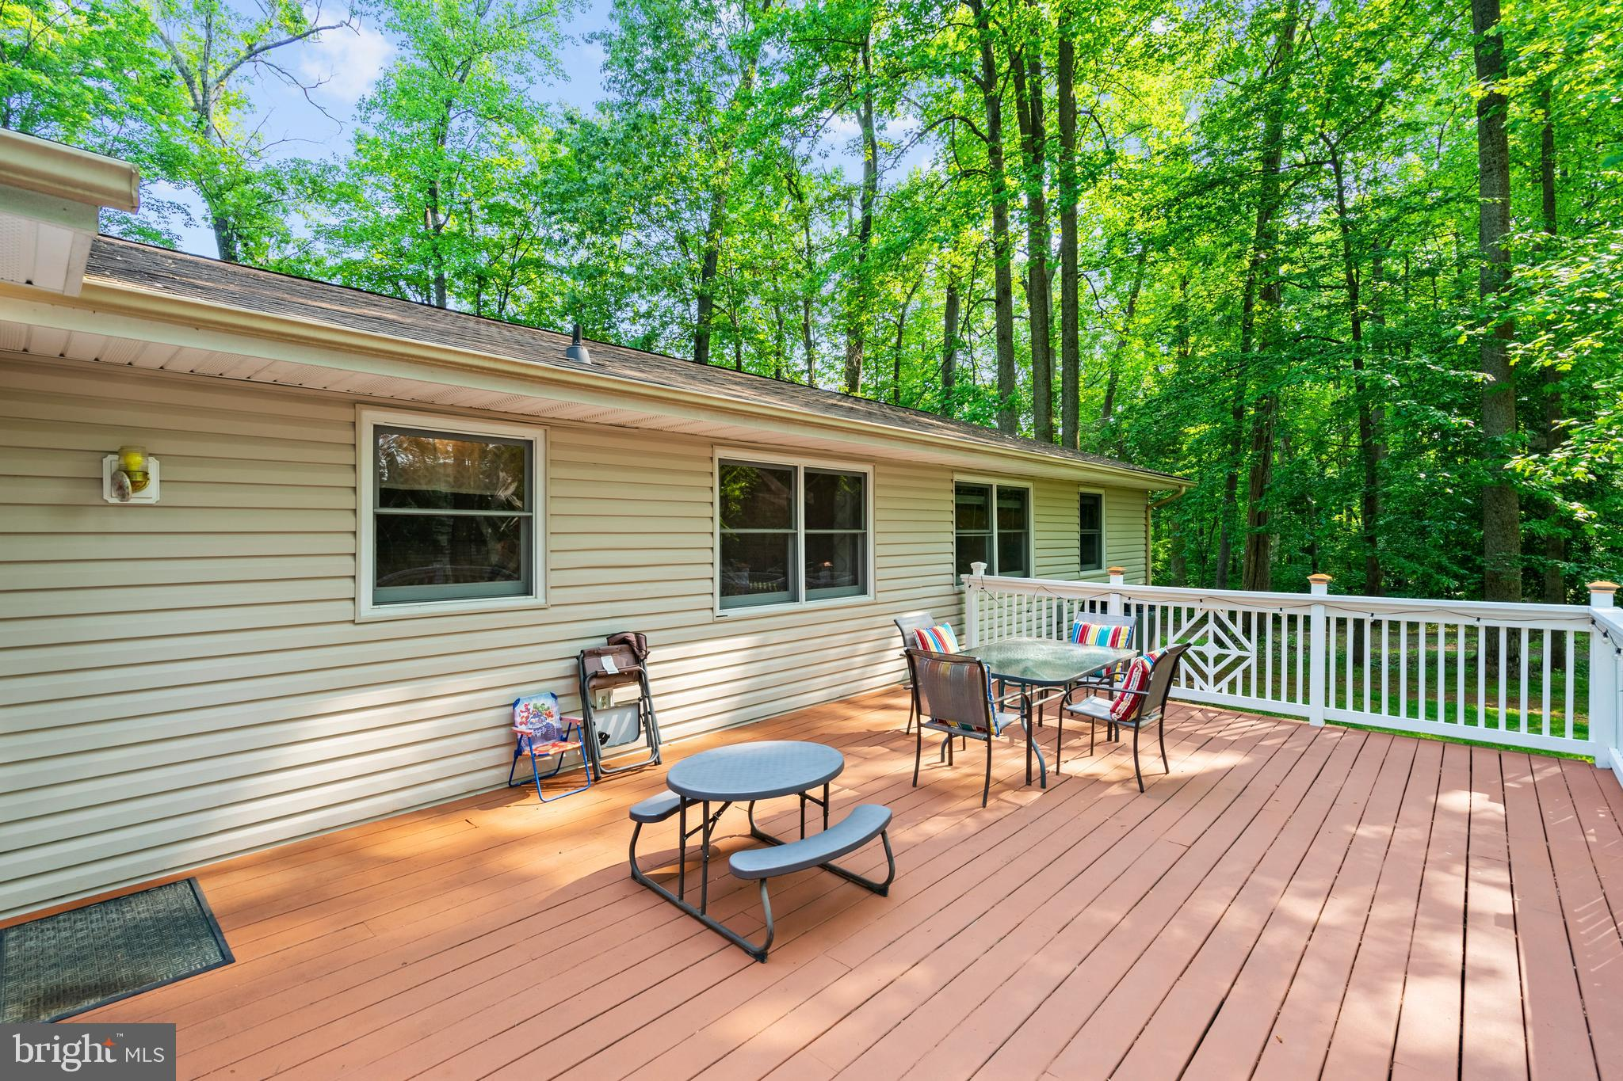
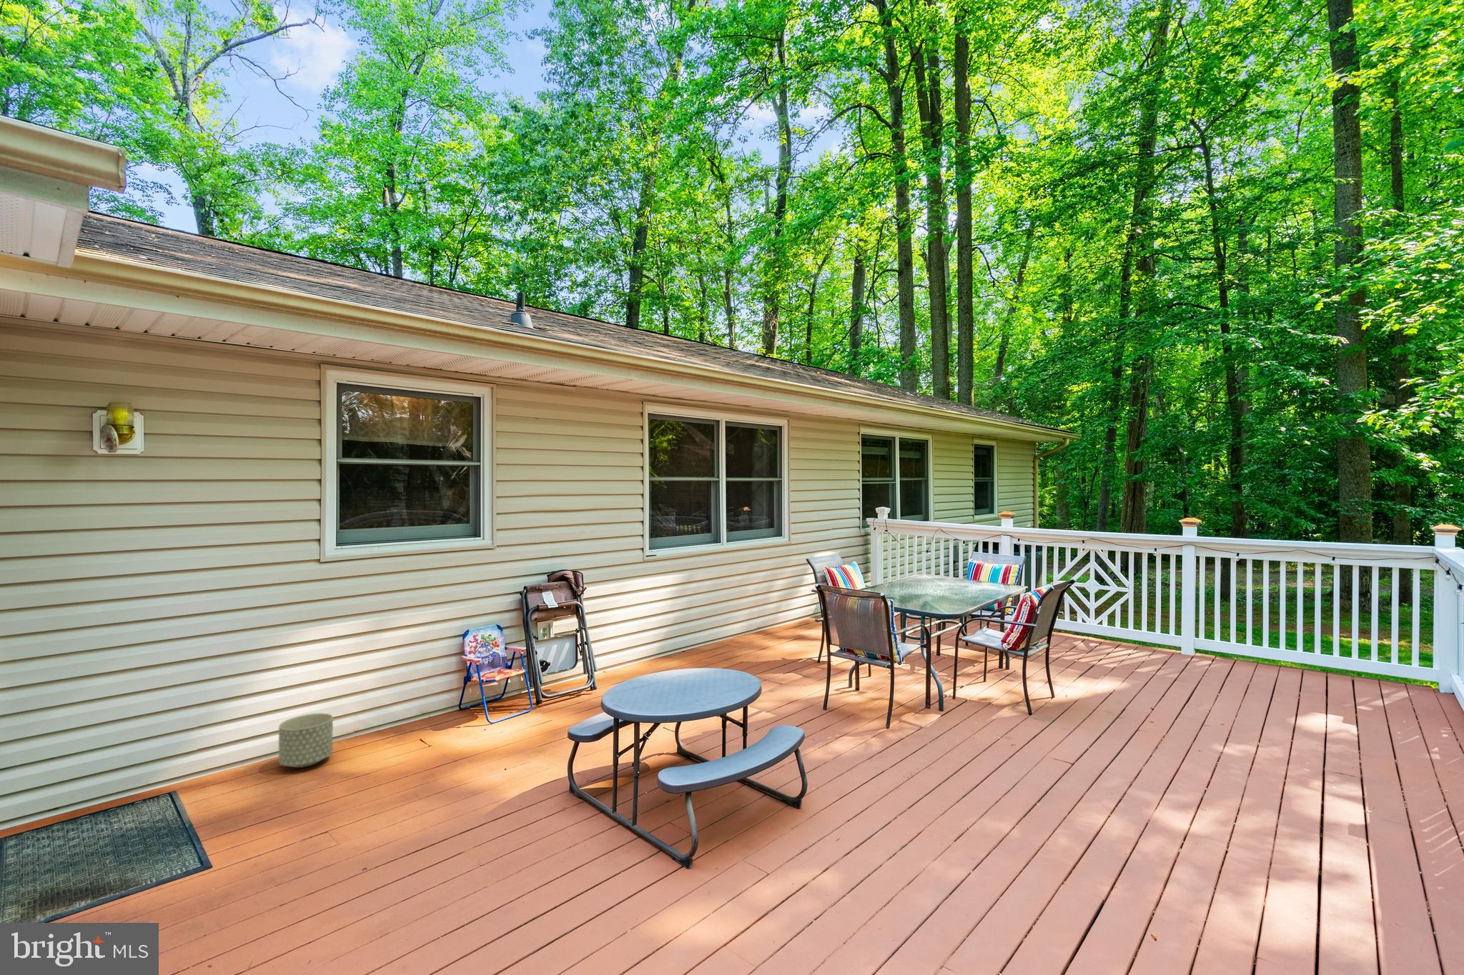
+ planter [278,712,334,768]
